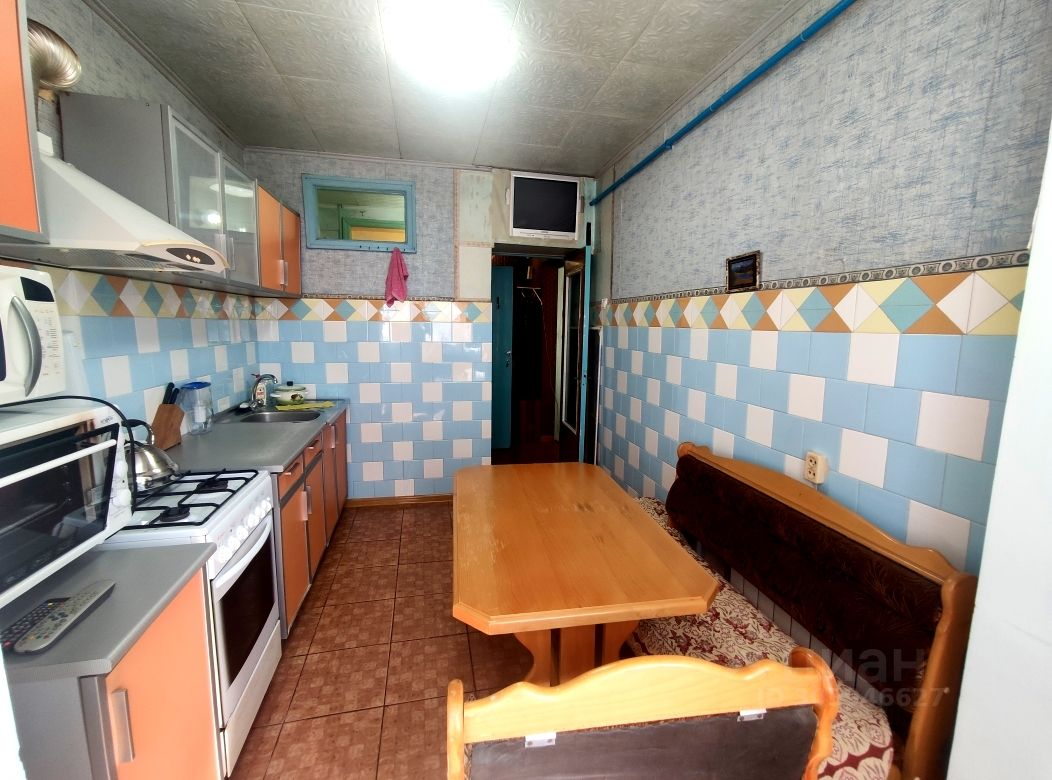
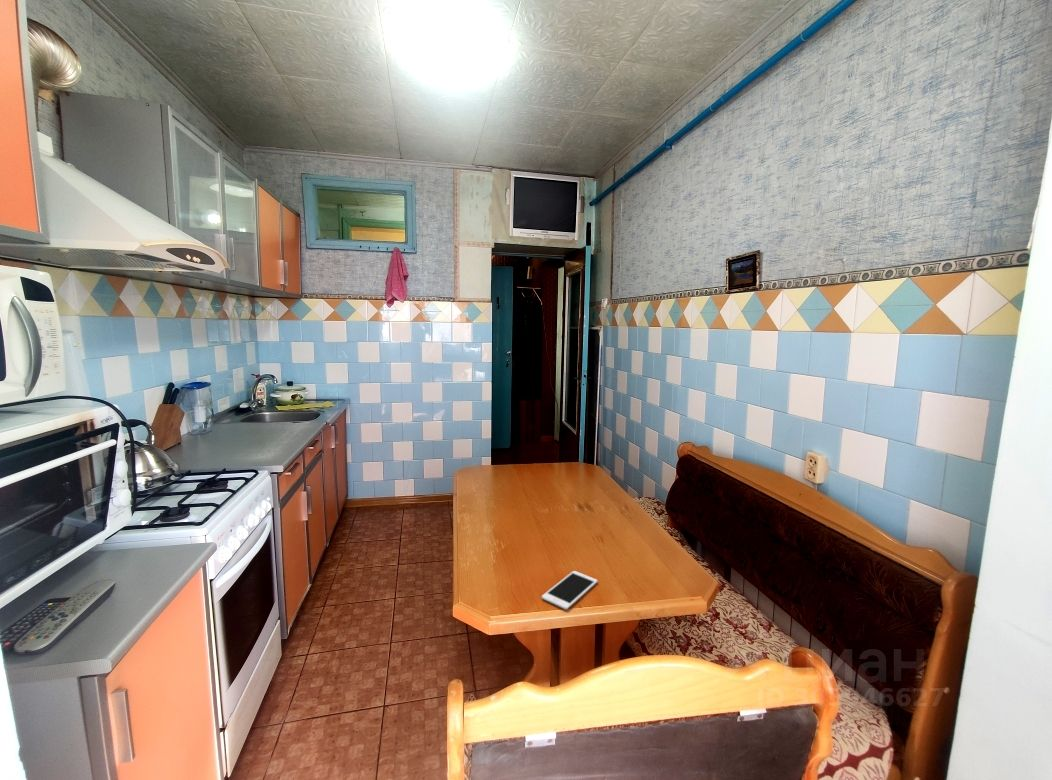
+ cell phone [541,570,598,610]
